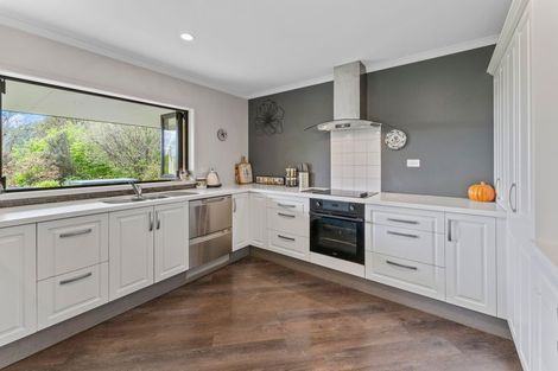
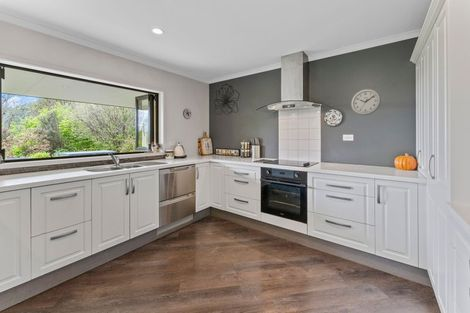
+ wall clock [350,88,382,116]
